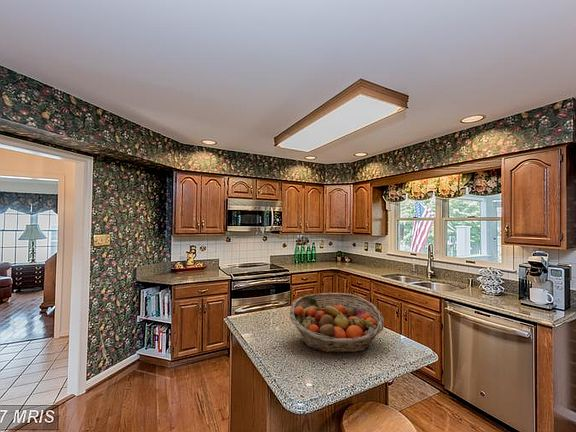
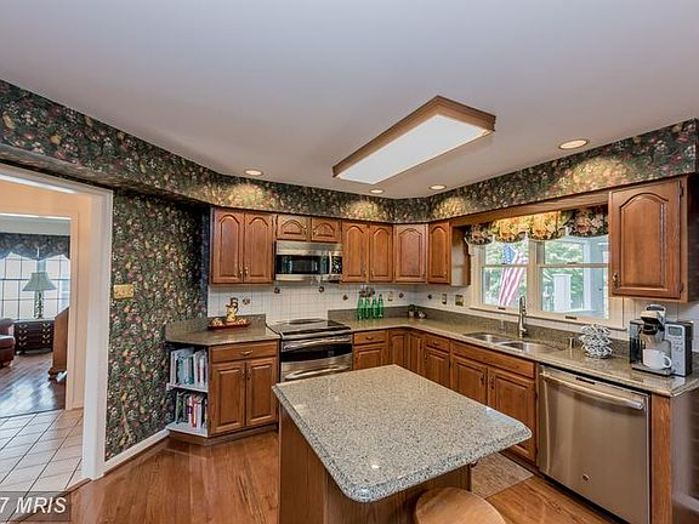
- fruit basket [289,292,385,354]
